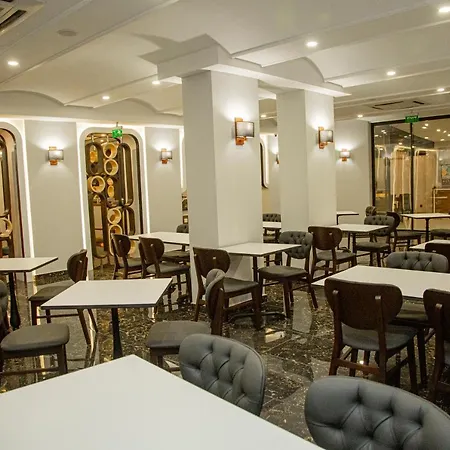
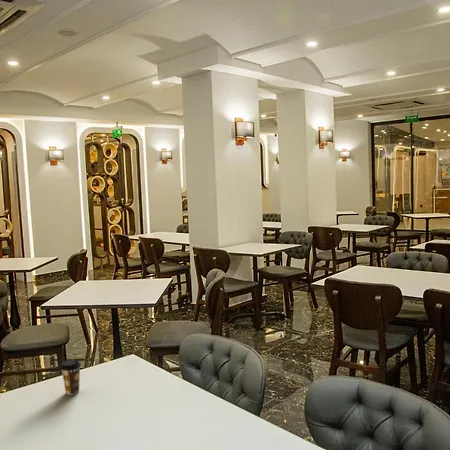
+ coffee cup [59,359,82,396]
